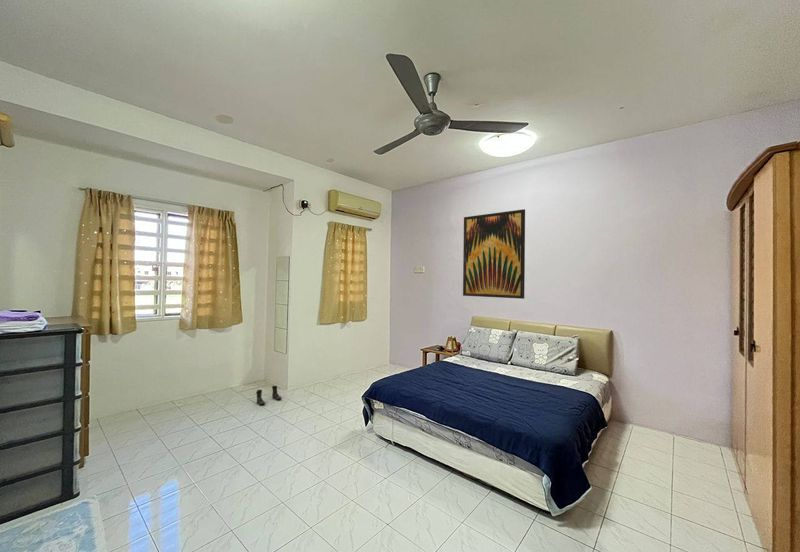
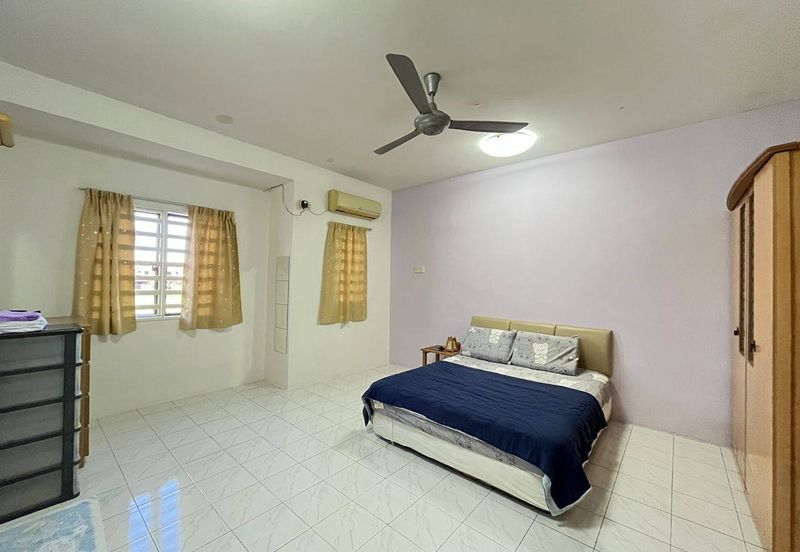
- boots [255,385,282,406]
- wall art [462,208,526,300]
